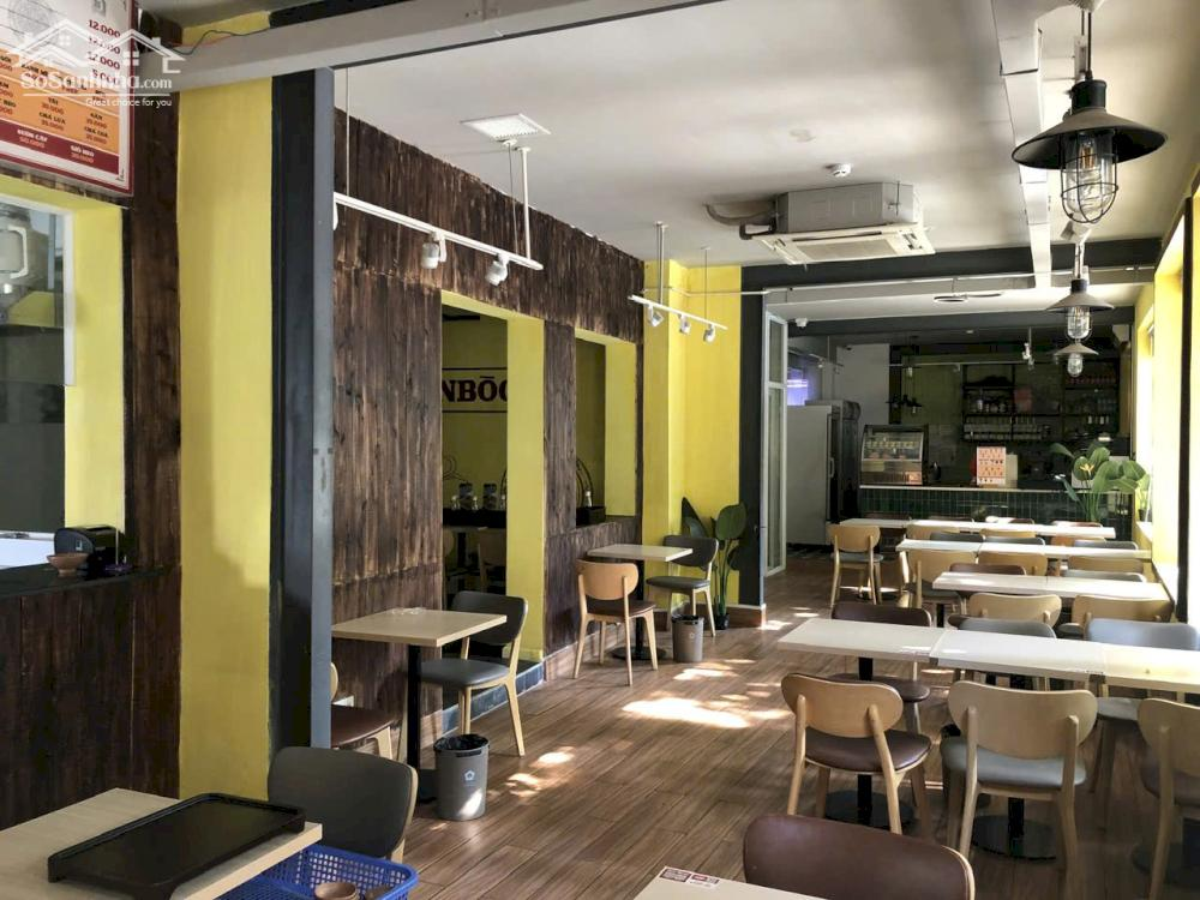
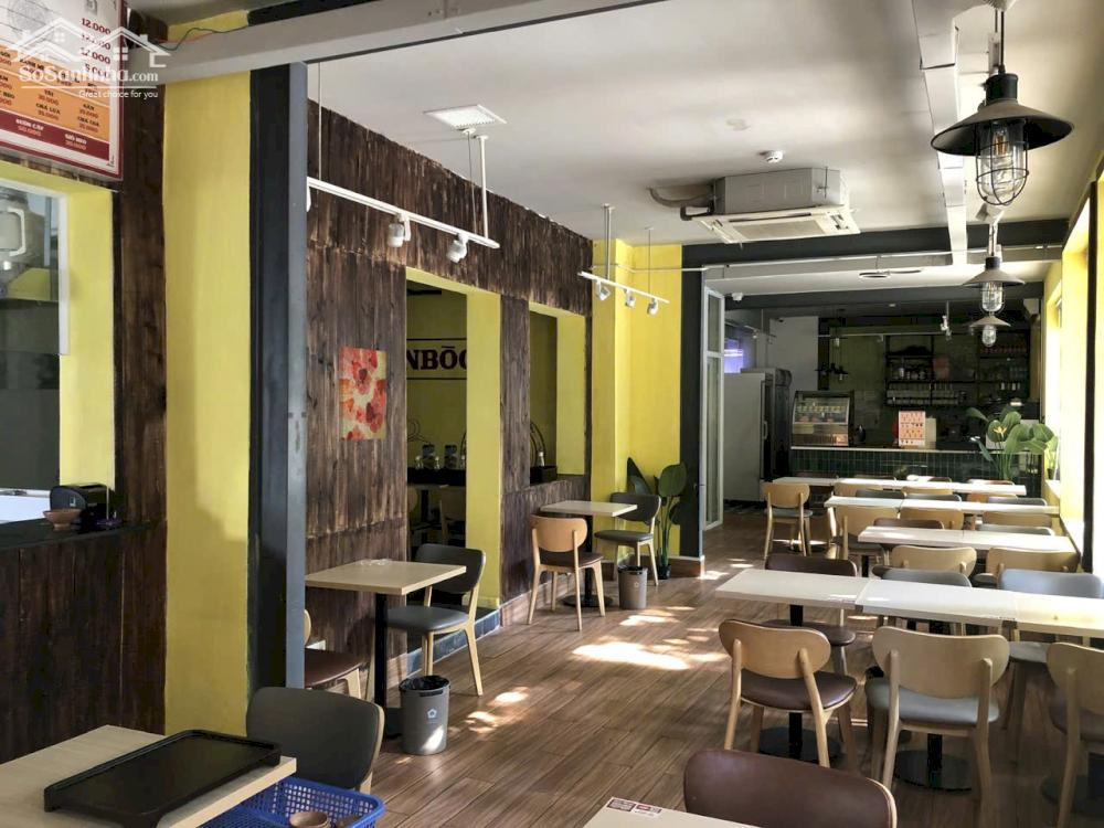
+ wall art [338,346,388,442]
